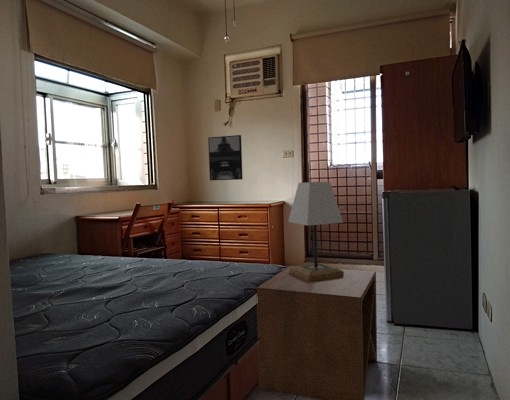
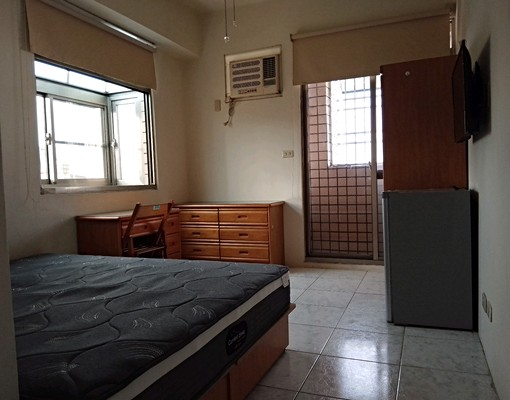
- side table [255,265,378,400]
- wall art [207,134,243,181]
- lamp [287,181,344,281]
